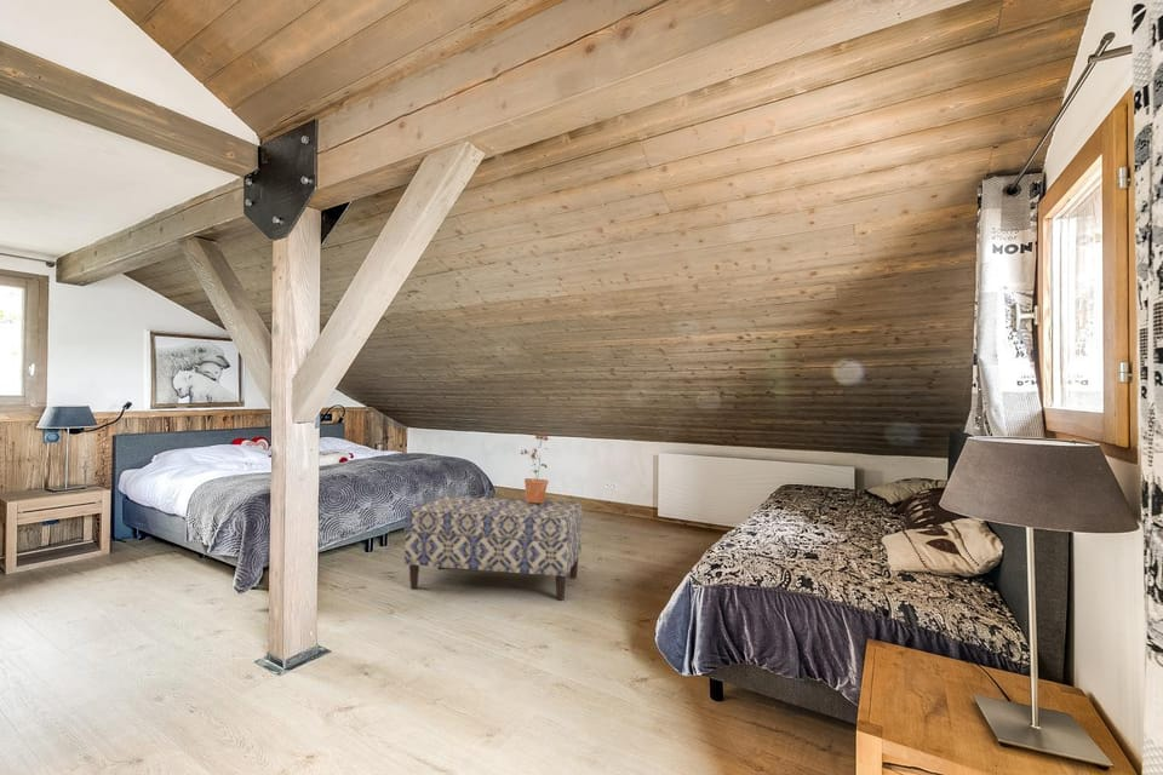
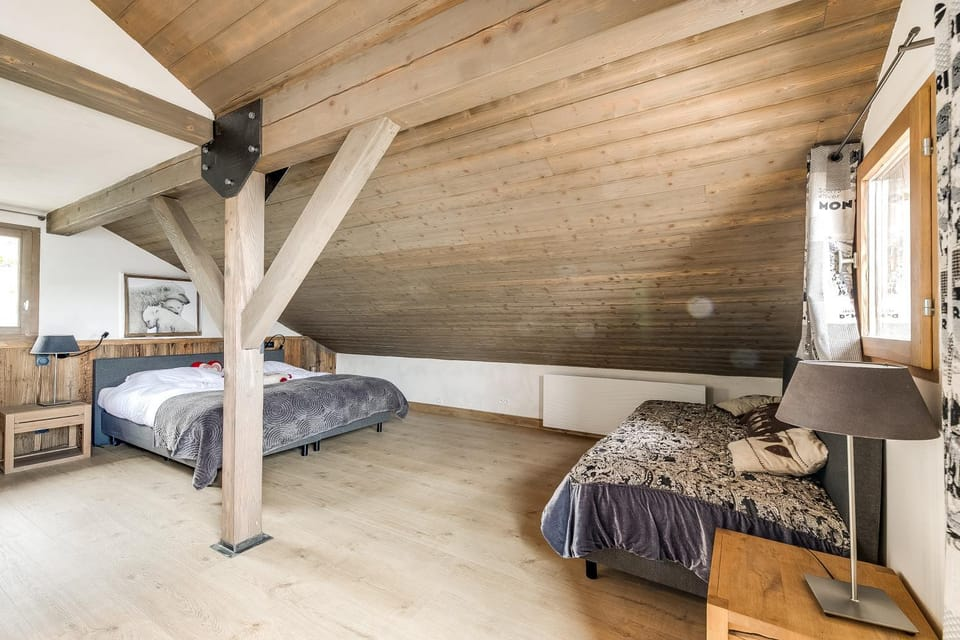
- potted plant [520,432,550,503]
- bench [403,495,584,602]
